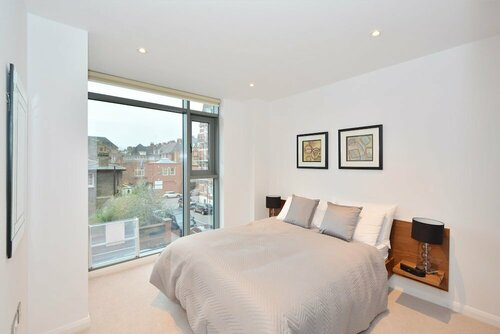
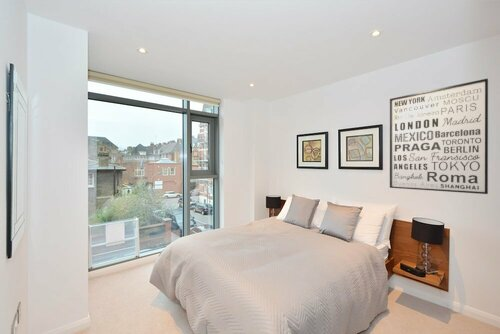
+ wall art [389,77,489,195]
